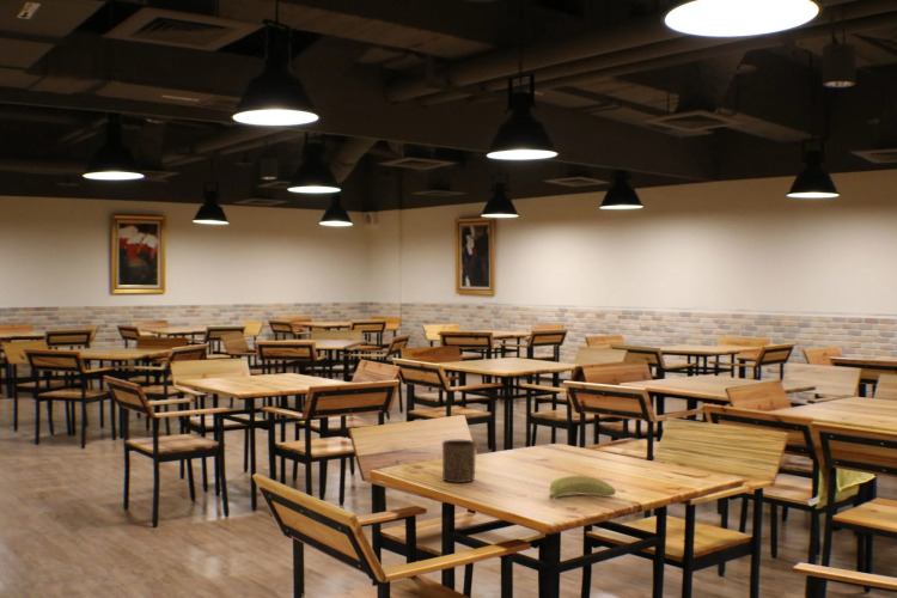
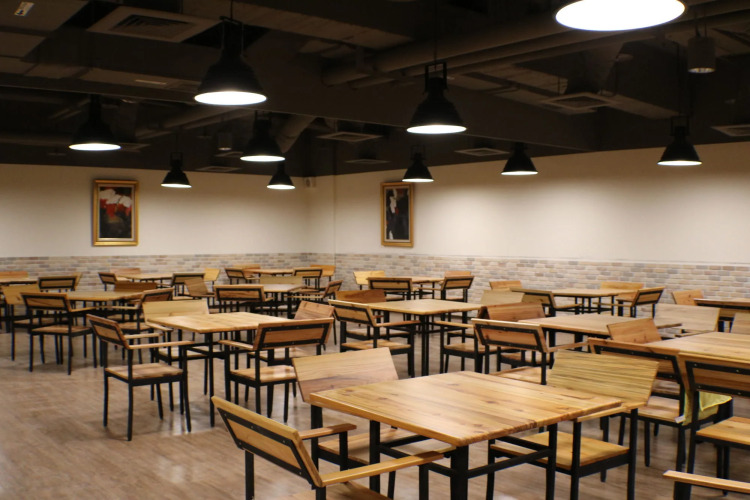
- cup [441,439,477,483]
- banana [548,475,617,501]
